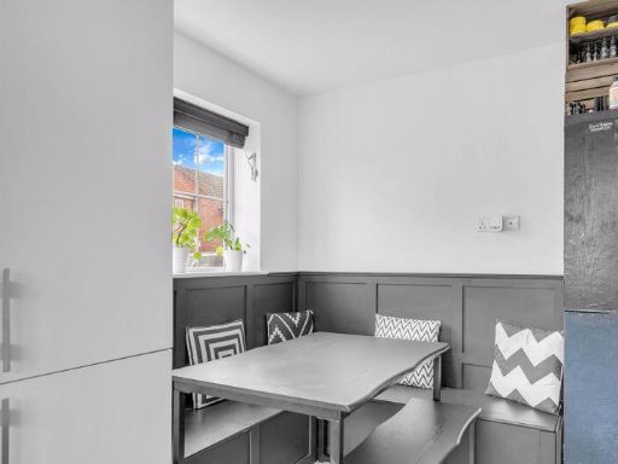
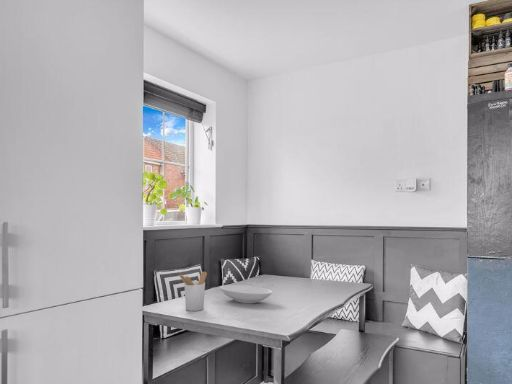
+ utensil holder [178,271,208,312]
+ bowl [219,284,273,304]
